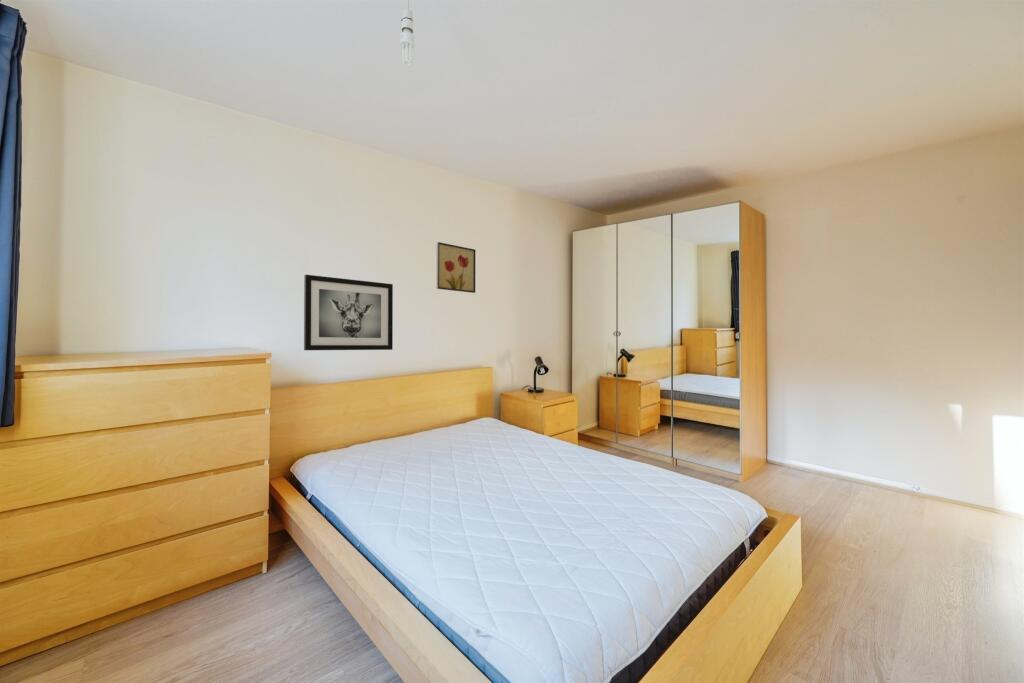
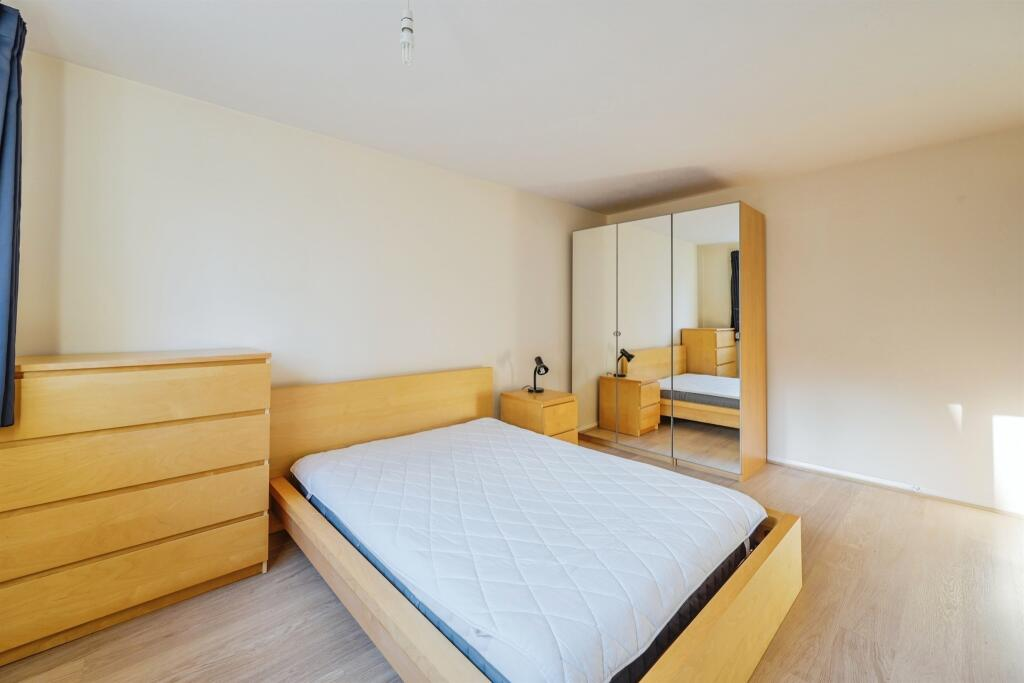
- wall art [436,241,476,294]
- wall art [303,274,394,351]
